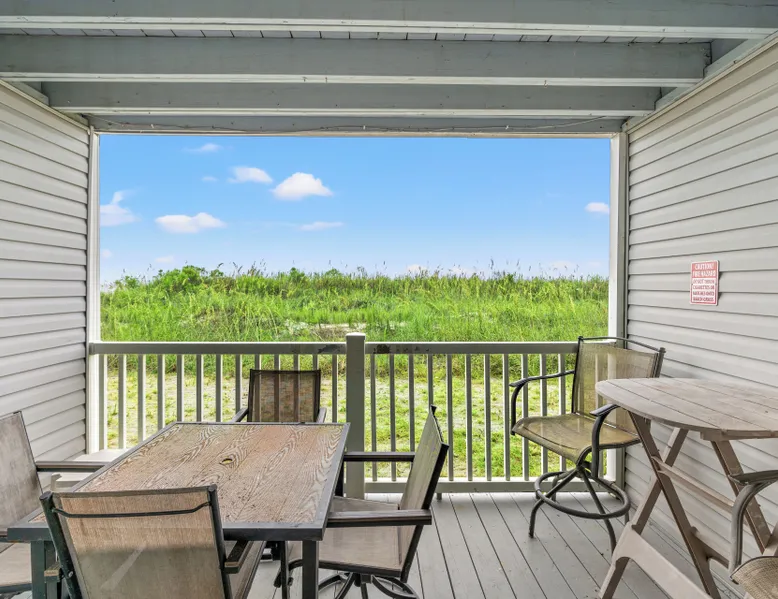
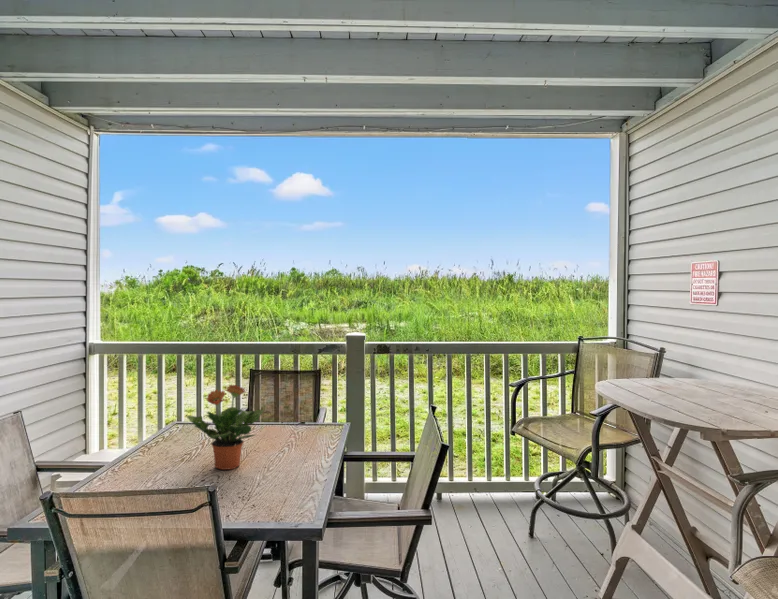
+ potted plant [186,383,265,471]
